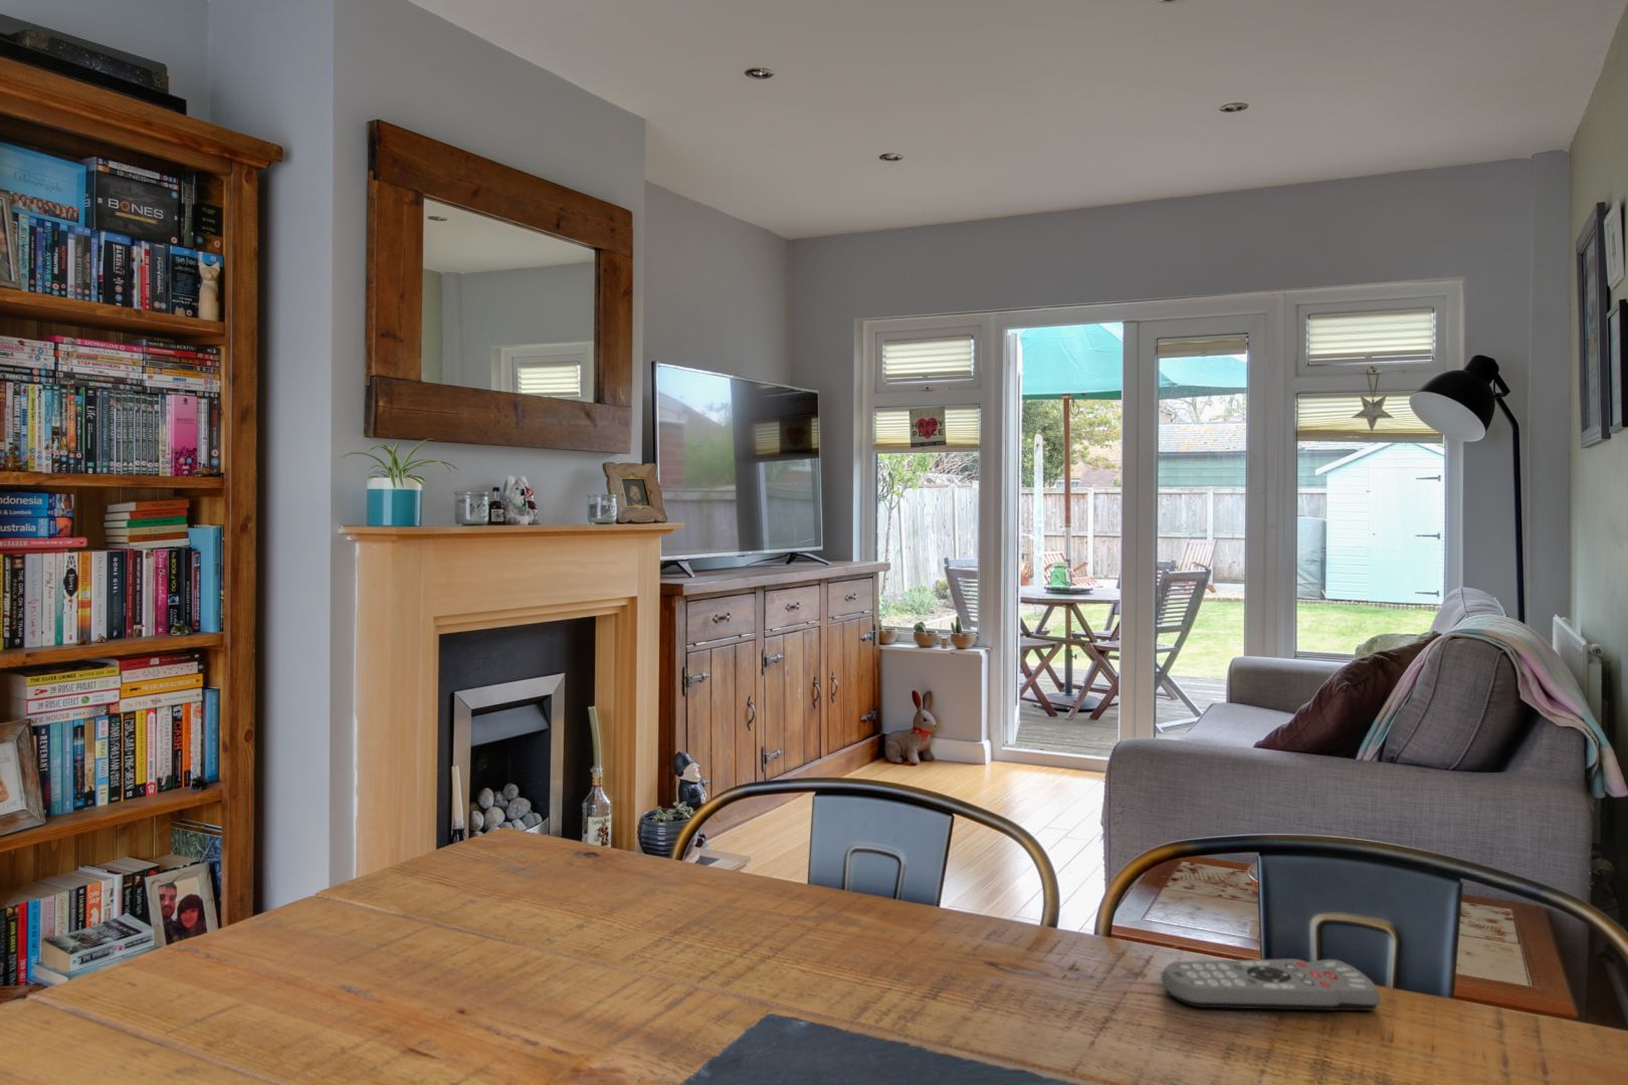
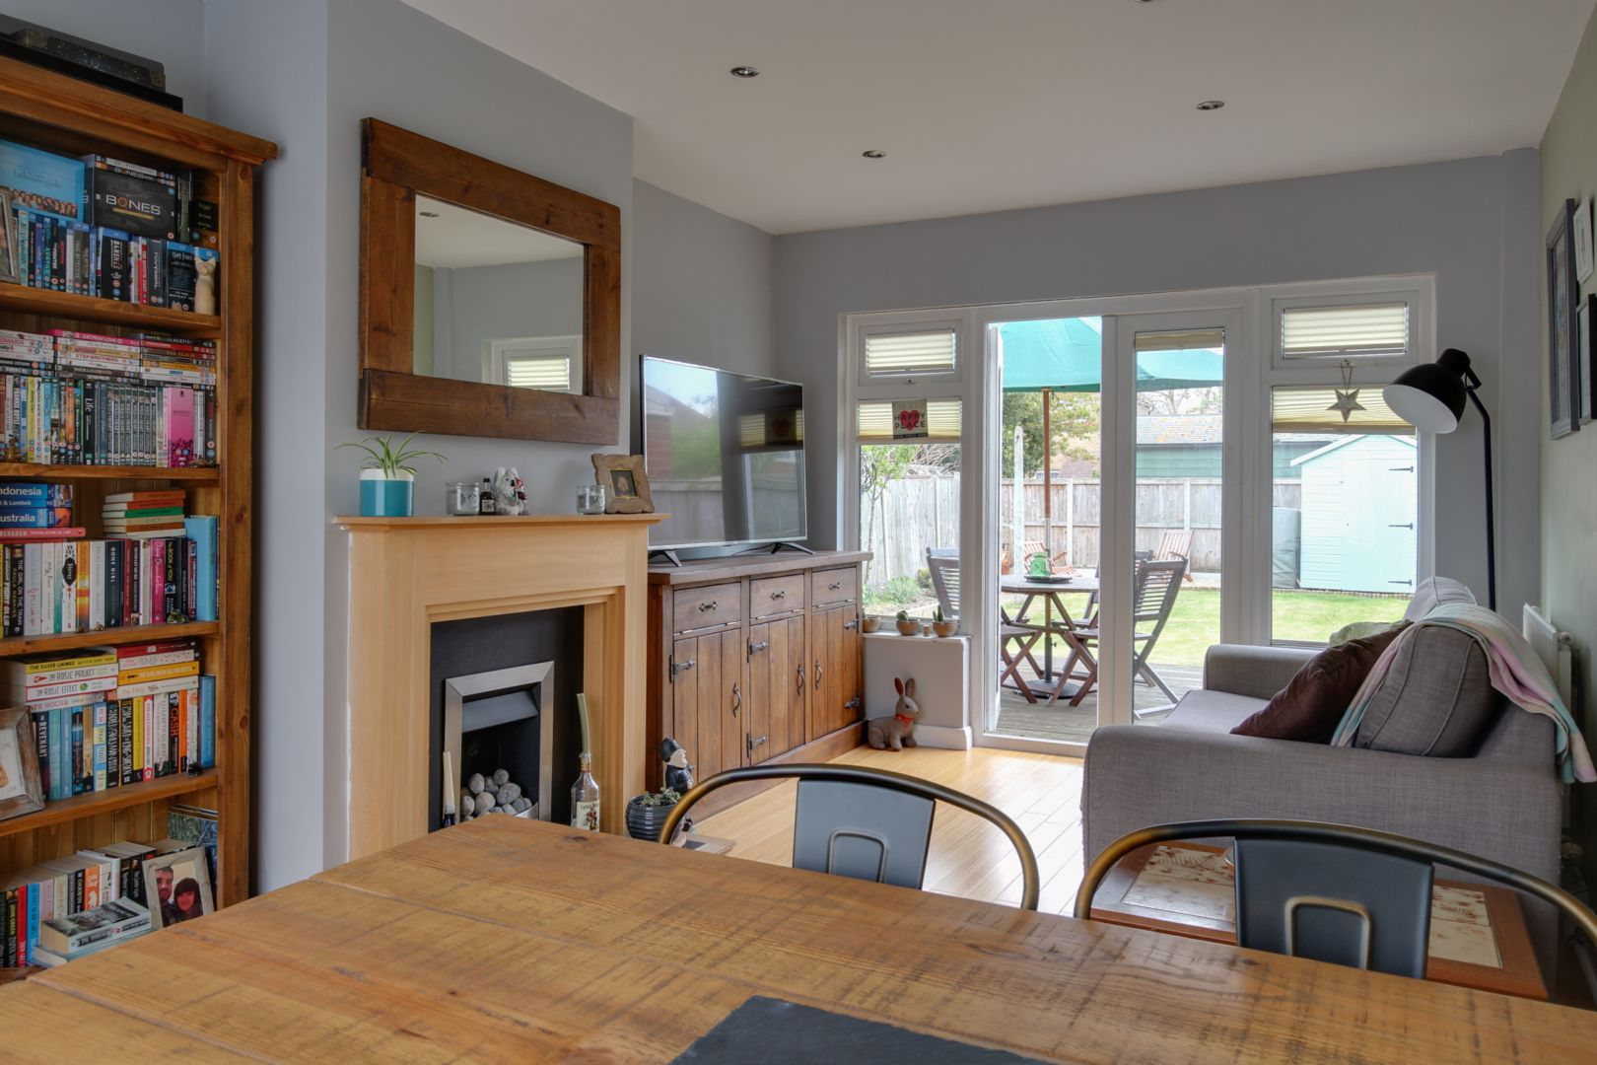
- remote control [1159,958,1382,1011]
